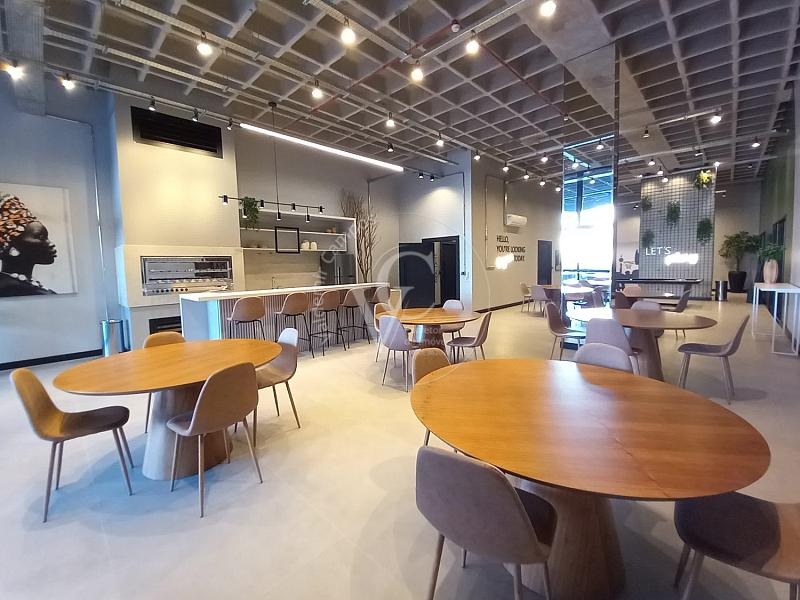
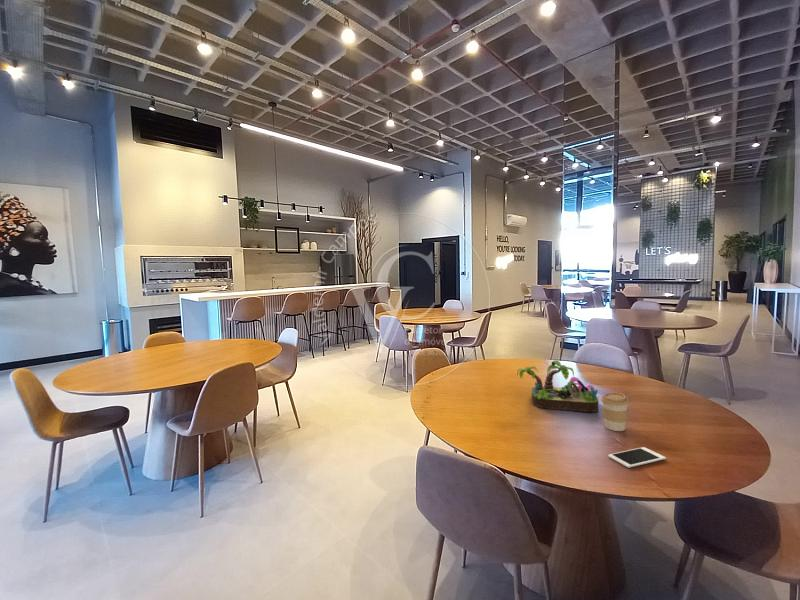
+ cell phone [607,446,667,469]
+ plant [516,359,600,413]
+ coffee cup [600,392,630,432]
